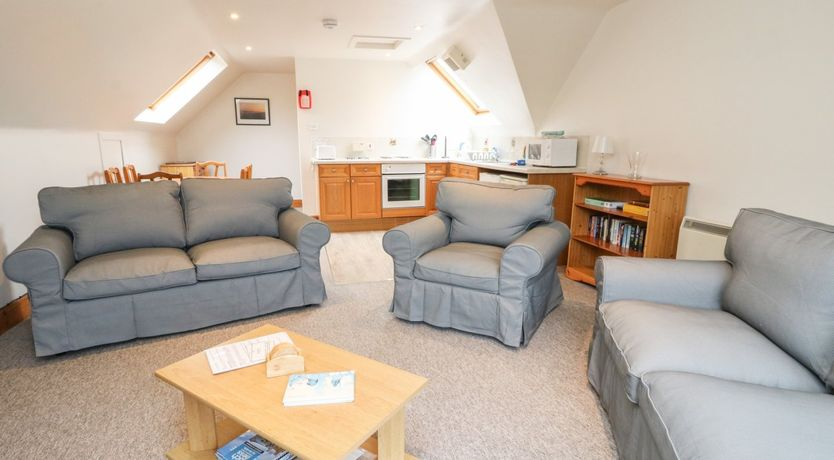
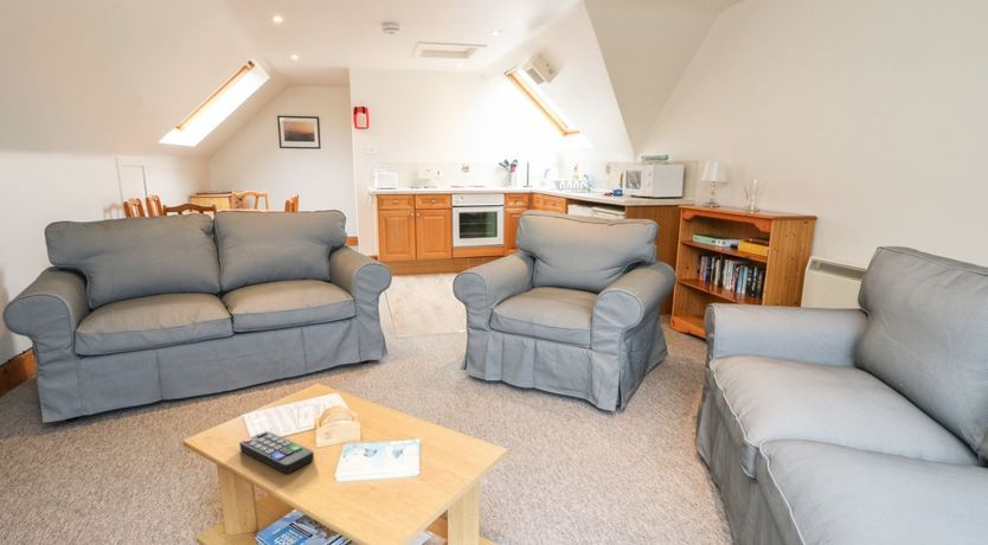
+ remote control [238,430,315,474]
